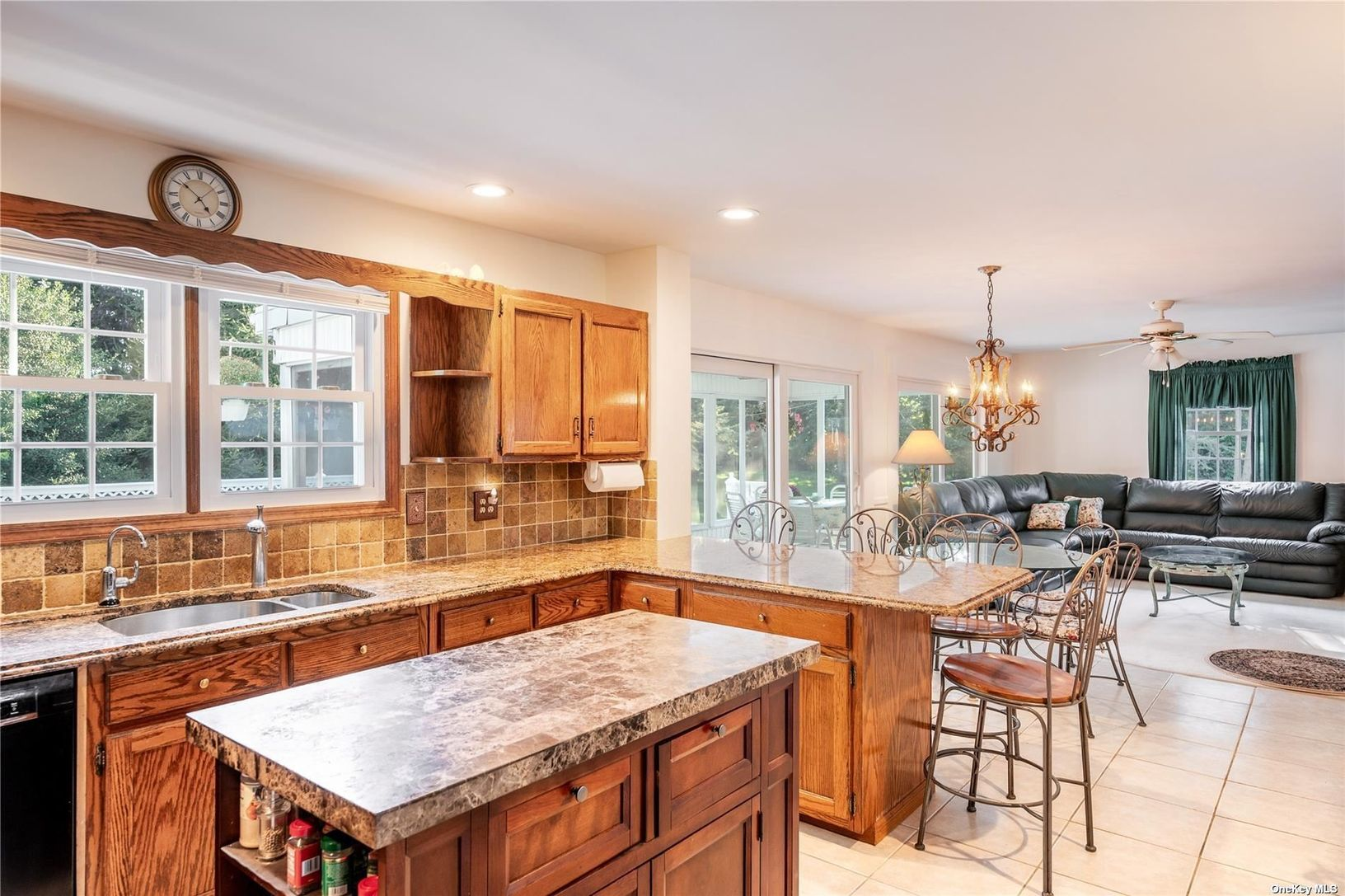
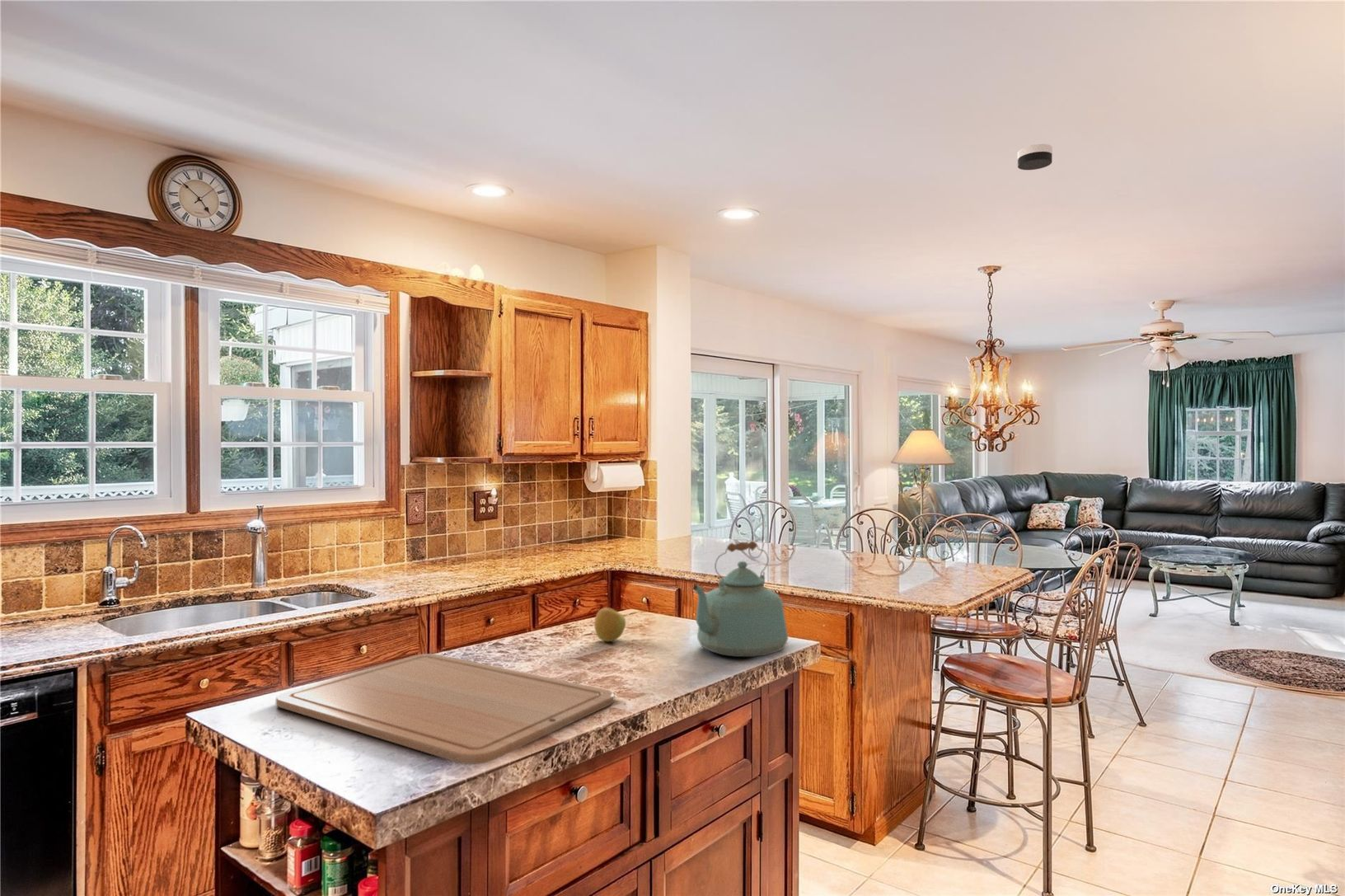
+ kettle [691,540,789,658]
+ smoke detector [1017,143,1053,171]
+ chopping board [275,653,616,765]
+ apple [593,607,626,642]
